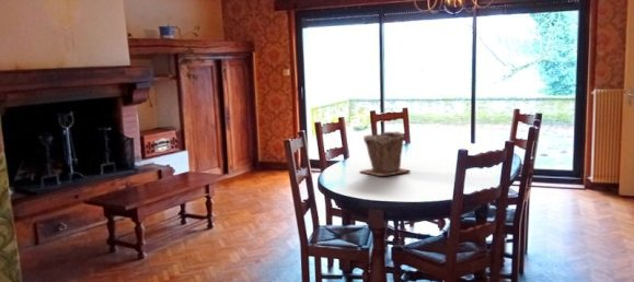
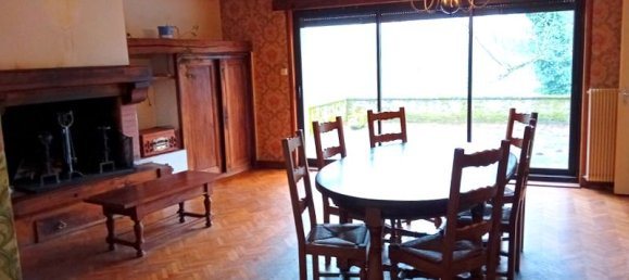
- plant pot [359,130,412,177]
